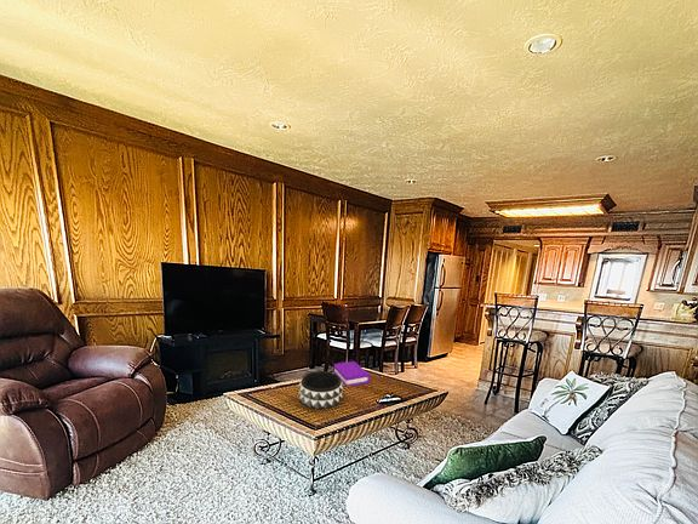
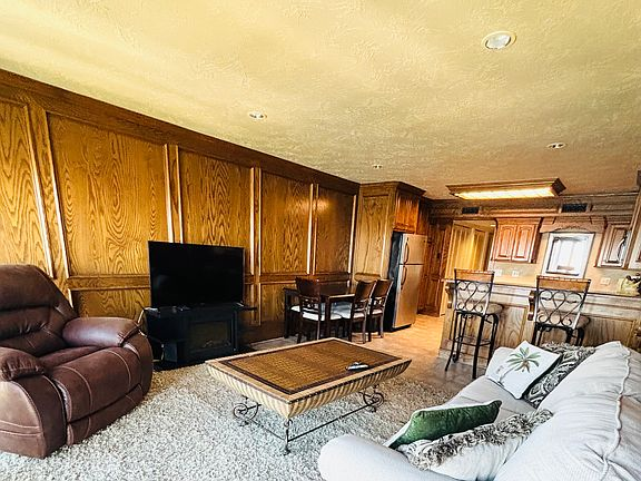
- book [332,360,372,387]
- decorative bowl [297,370,344,410]
